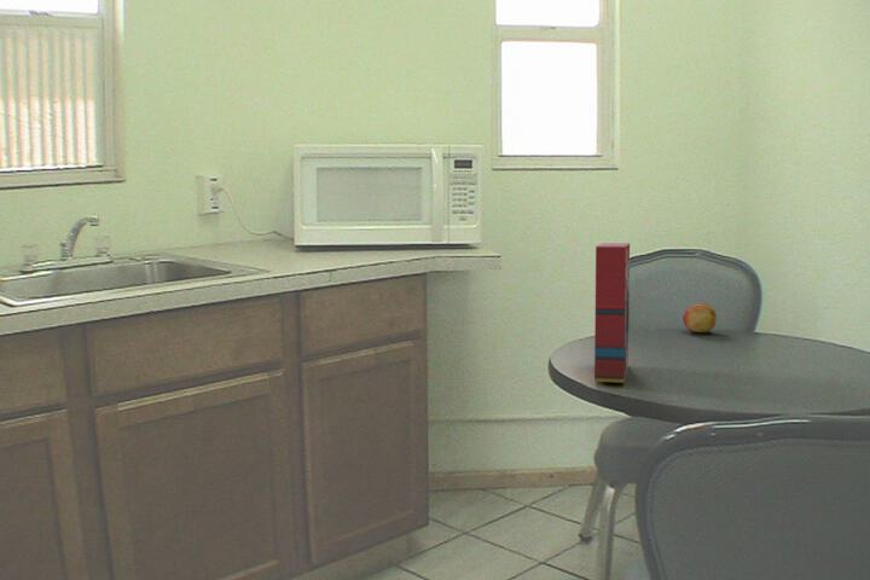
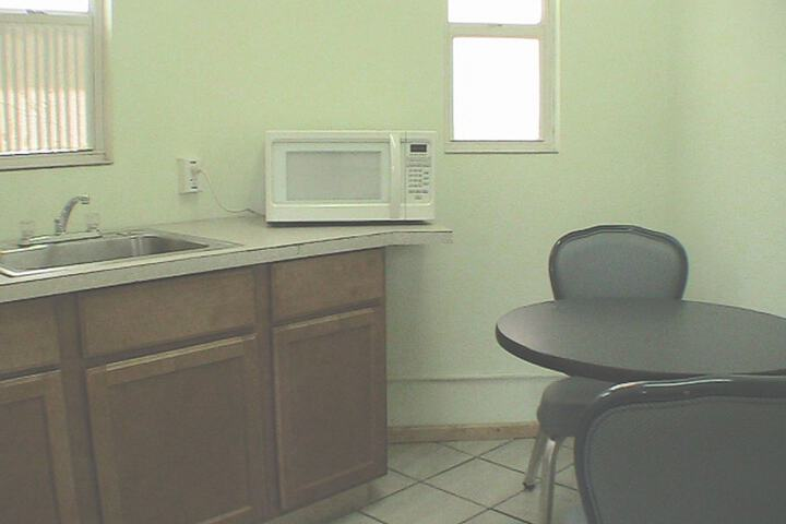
- cereal box [593,242,631,383]
- fruit [682,302,718,334]
